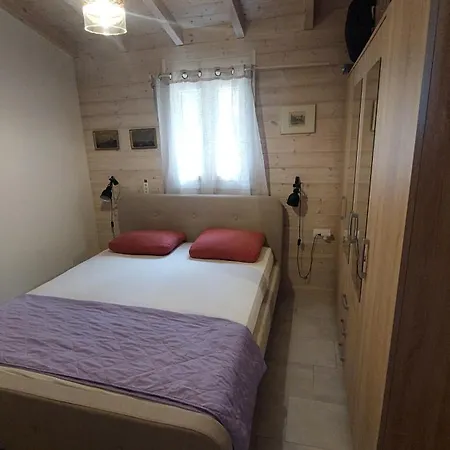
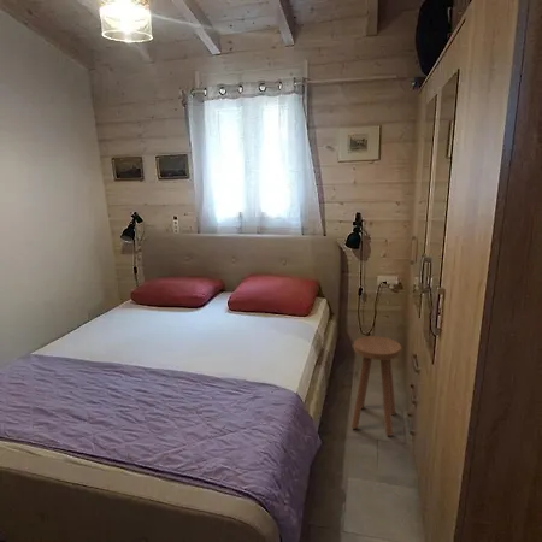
+ stool [350,335,402,437]
